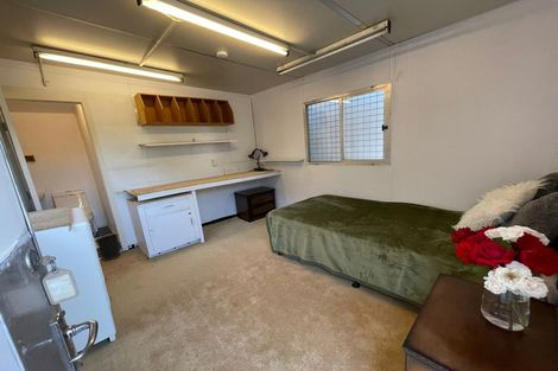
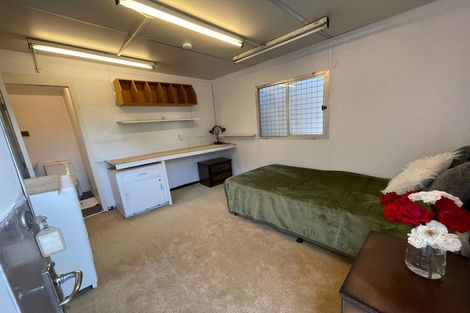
- wastebasket [94,232,121,262]
